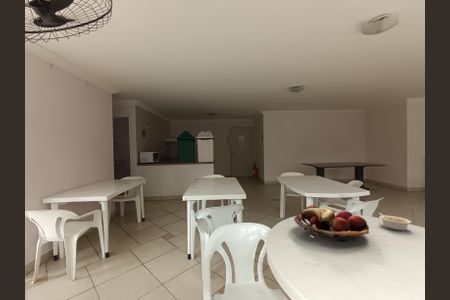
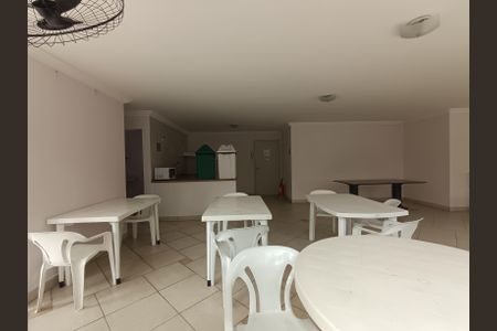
- legume [378,211,412,232]
- fruit basket [293,204,370,243]
